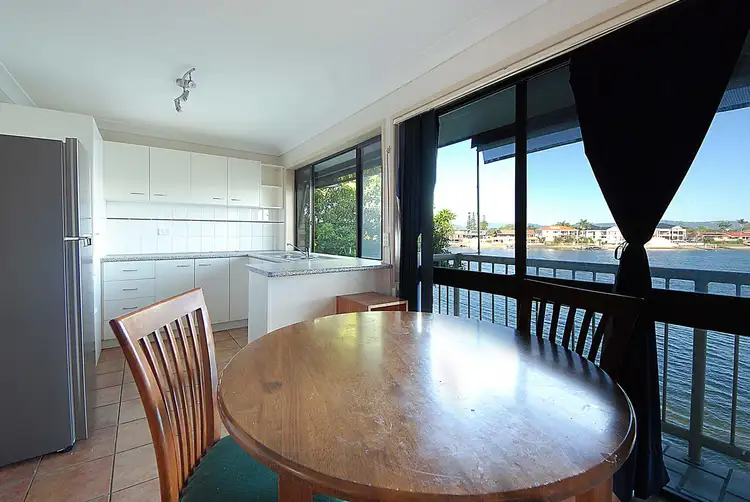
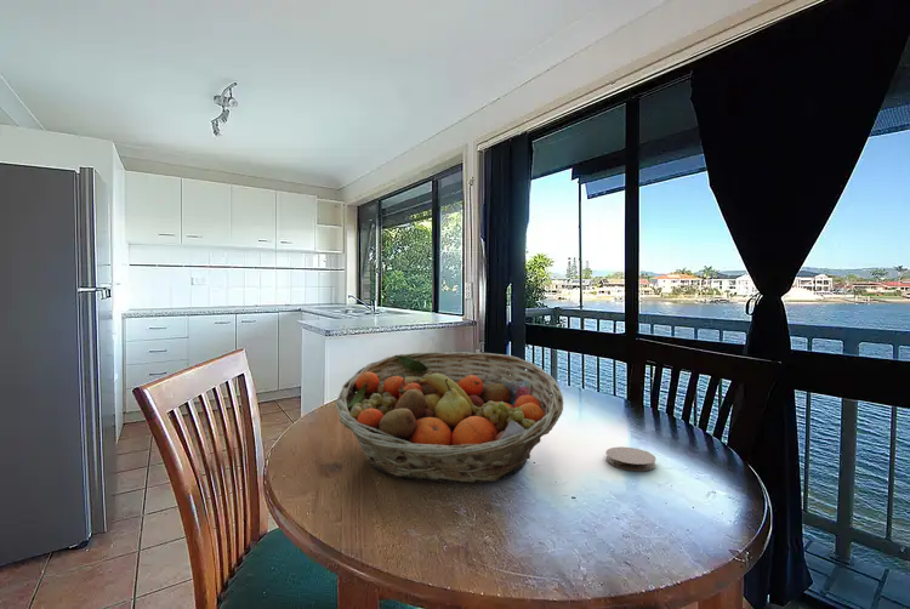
+ fruit basket [334,351,564,484]
+ coaster [604,446,658,472]
